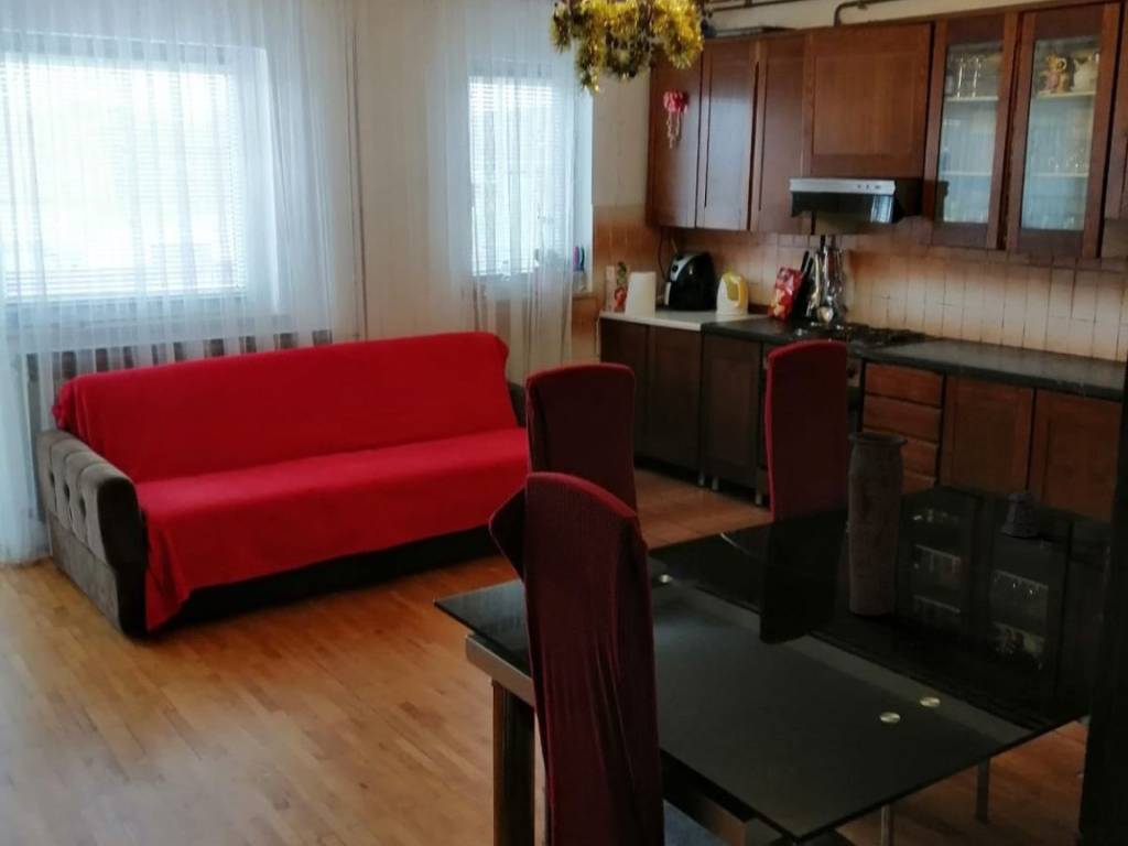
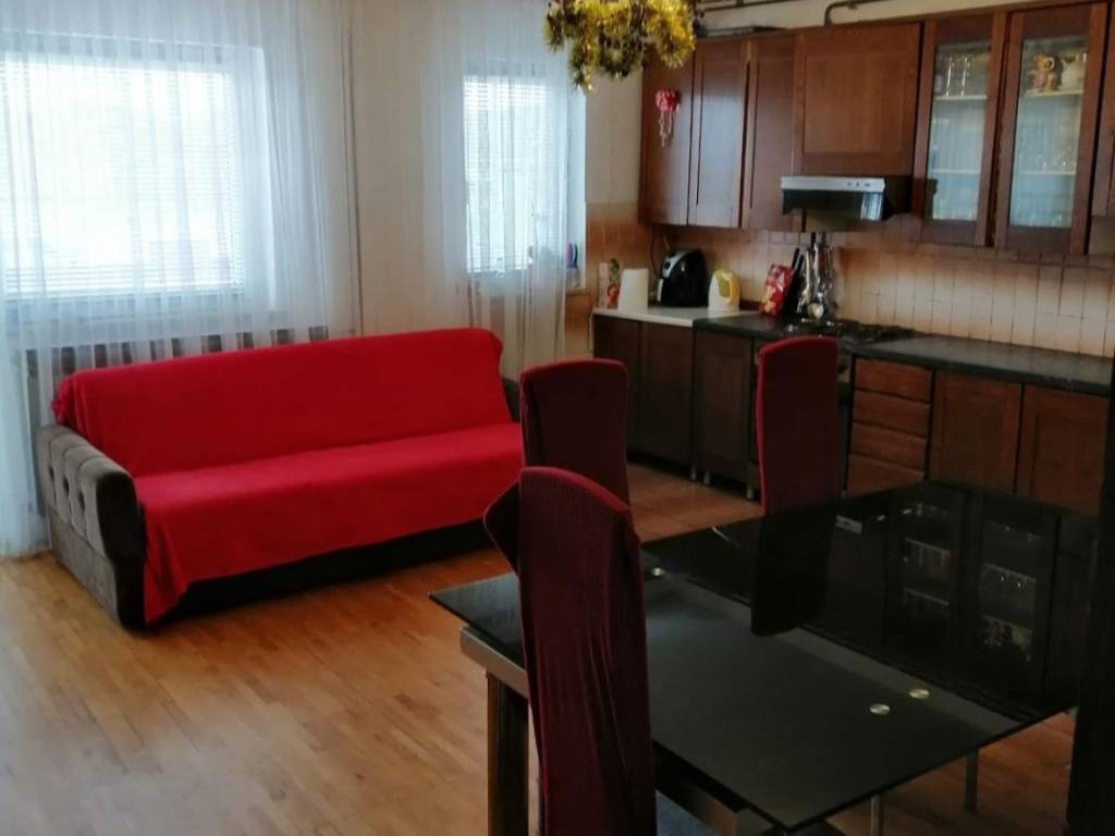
- vase [847,431,910,617]
- pepper shaker [997,490,1039,539]
